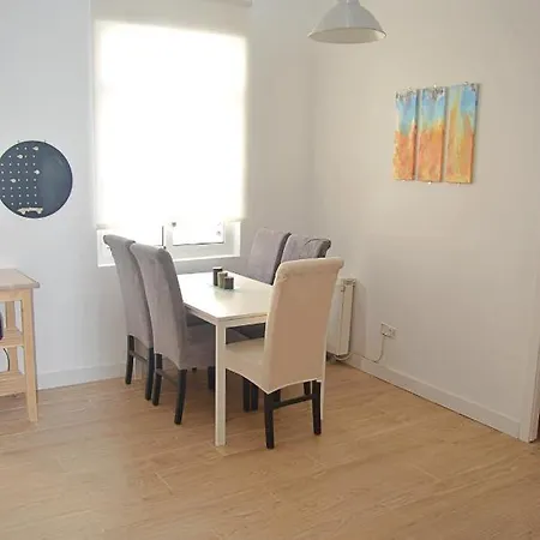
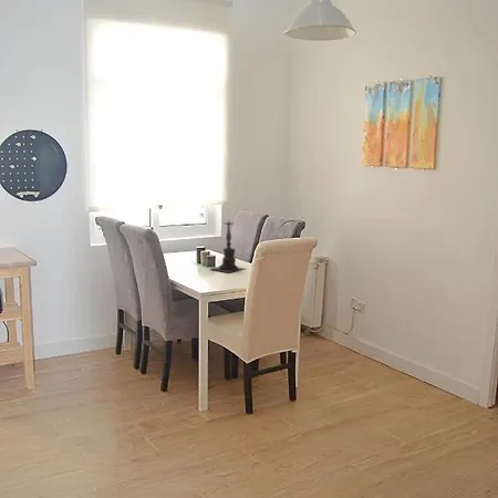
+ candle holder [210,220,246,273]
